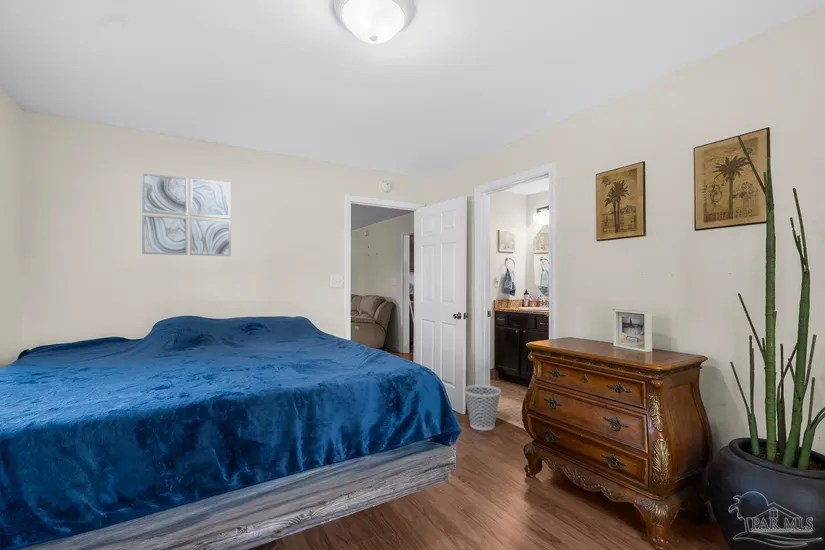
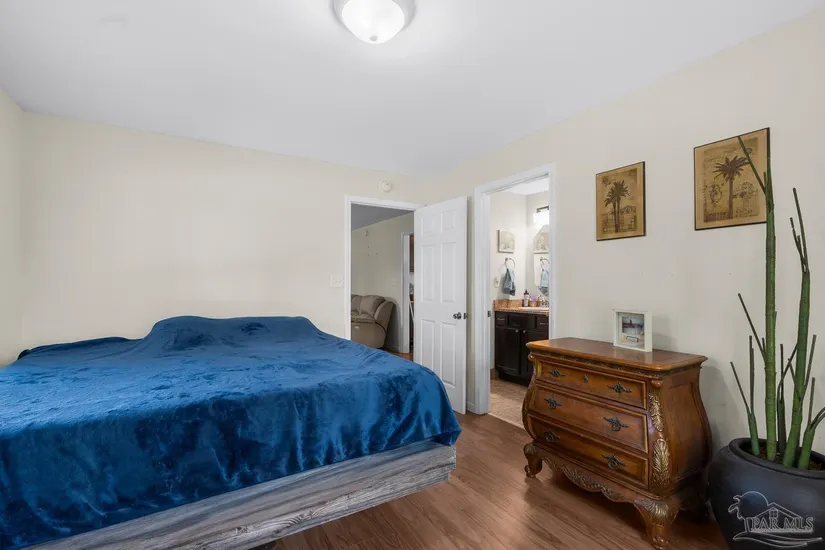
- wastebasket [463,384,502,431]
- wall art [141,172,232,257]
